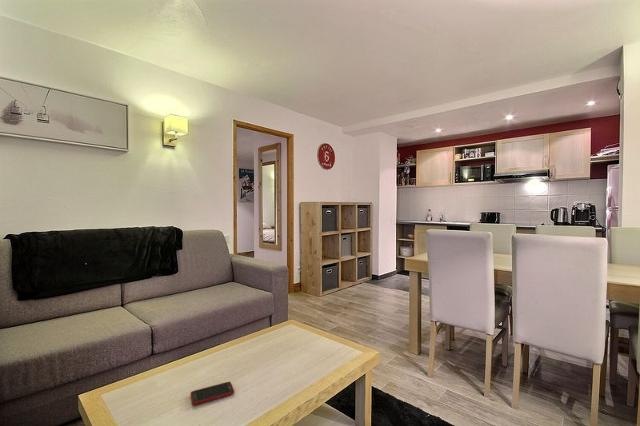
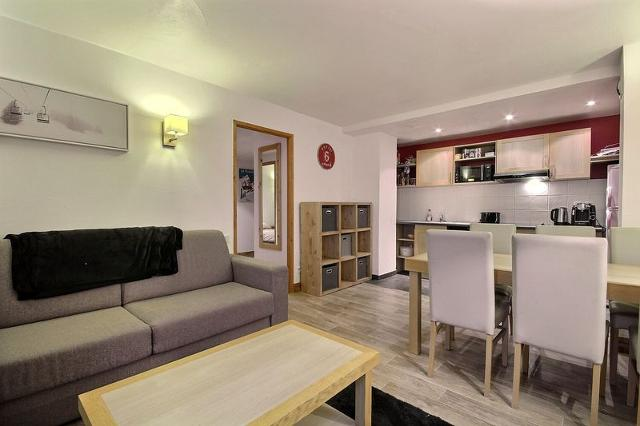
- cell phone [190,381,235,406]
